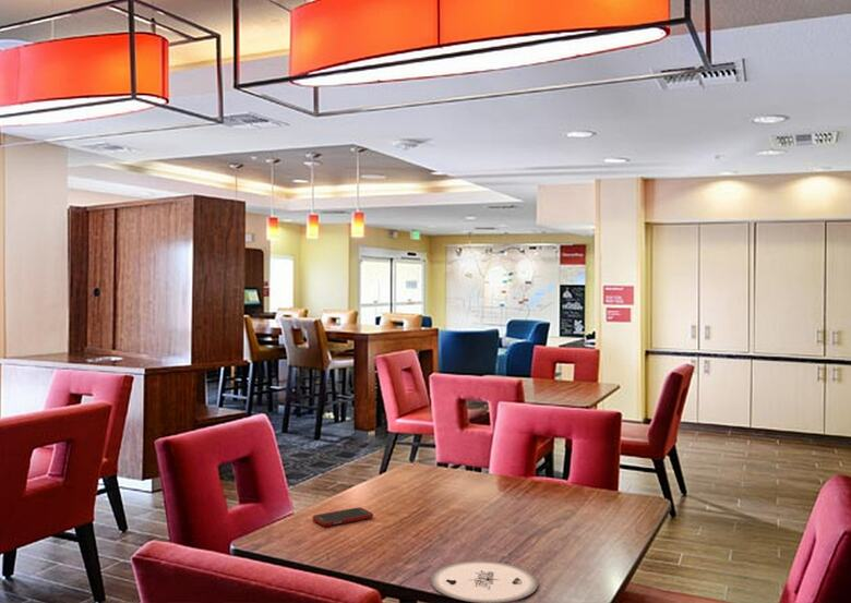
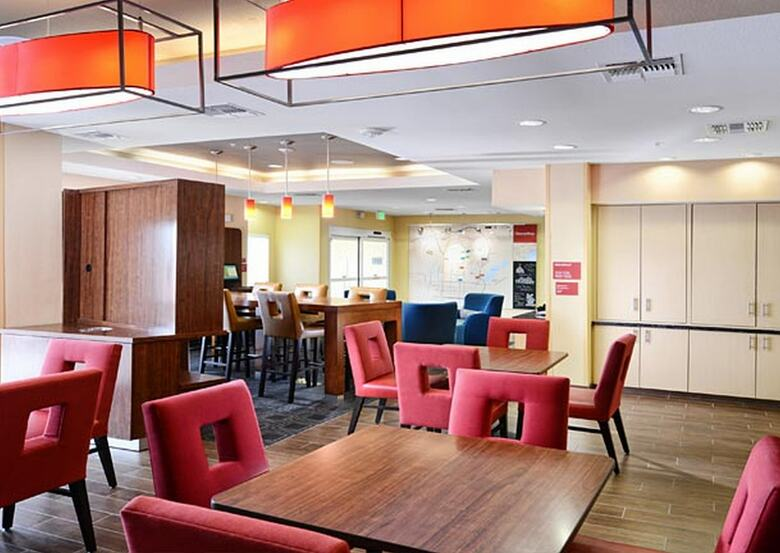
- cell phone [312,506,374,527]
- plate [429,559,539,603]
